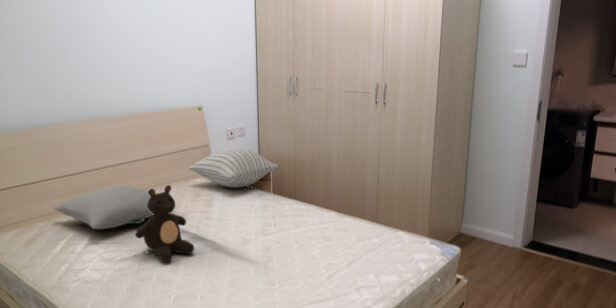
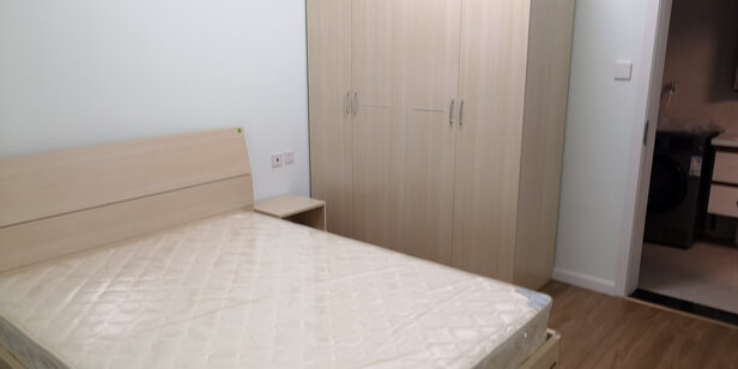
- pillow [53,185,154,230]
- pillow [187,148,280,189]
- teddy bear [135,184,195,263]
